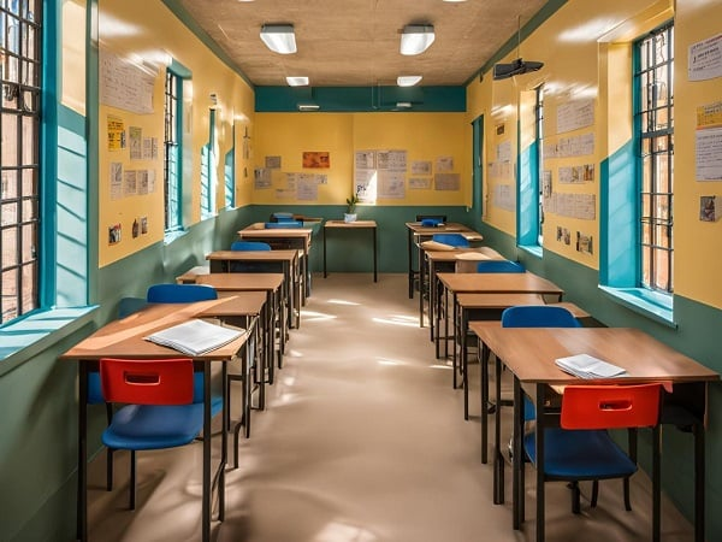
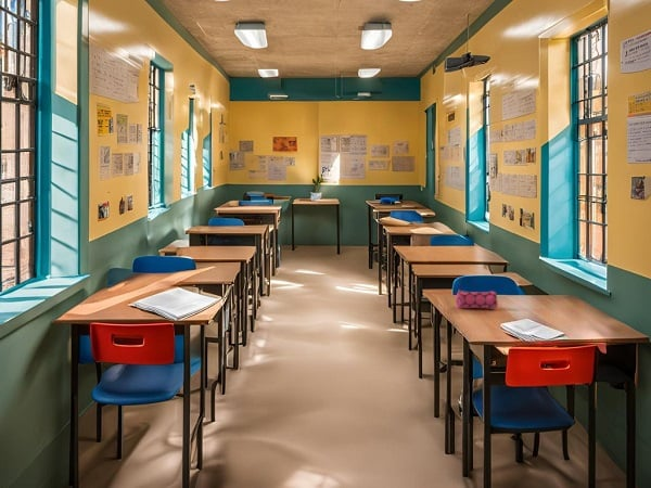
+ pencil case [455,290,499,309]
